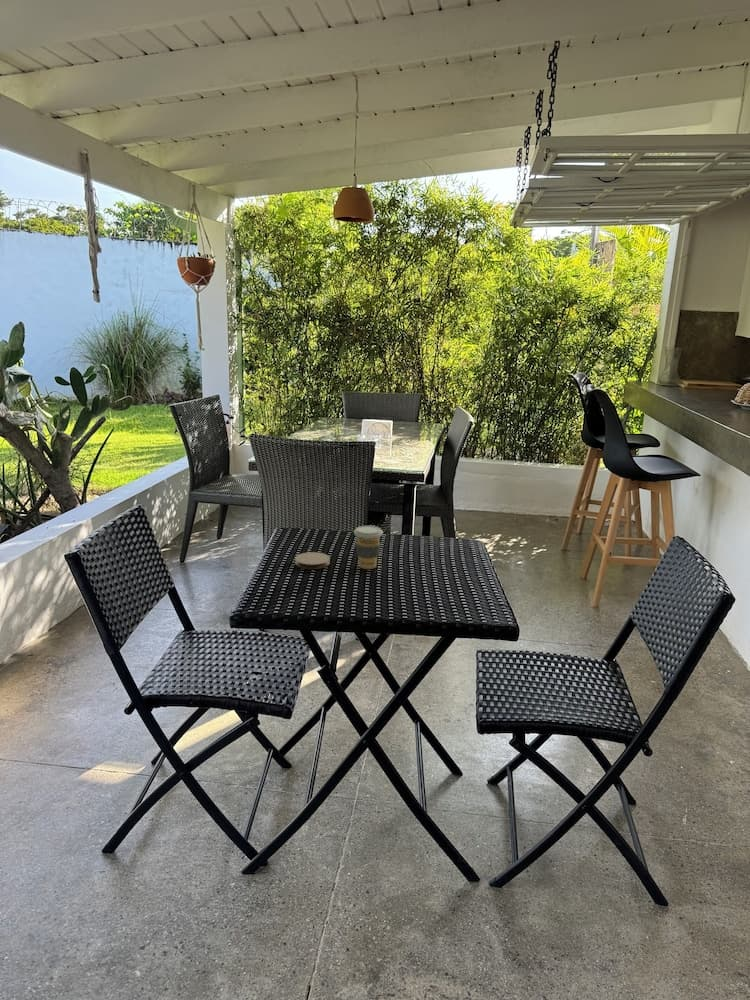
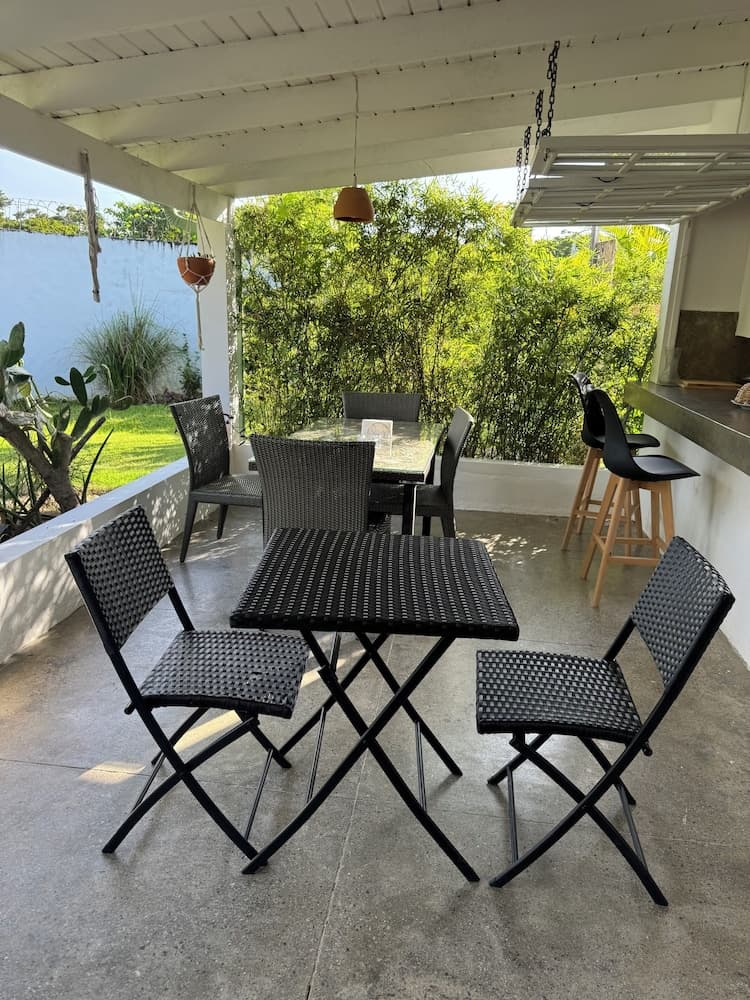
- coffee cup [353,525,384,570]
- coaster [294,551,331,570]
